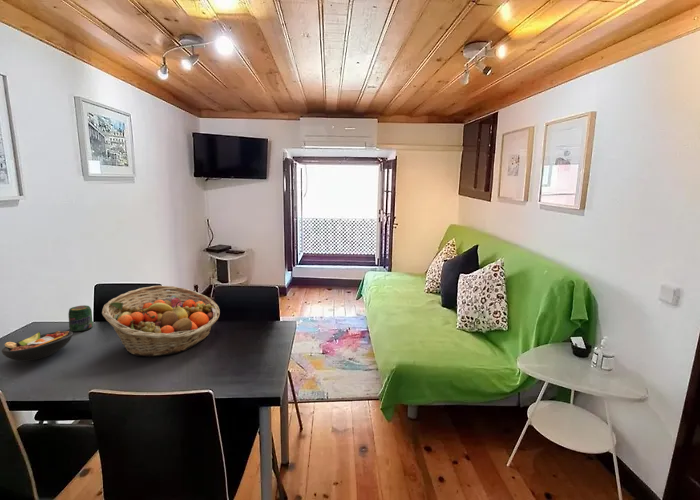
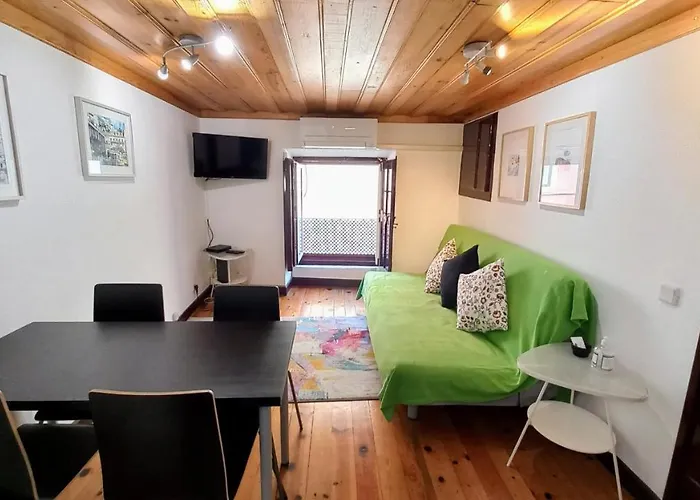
- fruit basket [101,285,221,357]
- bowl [1,330,74,362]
- jar [67,304,94,333]
